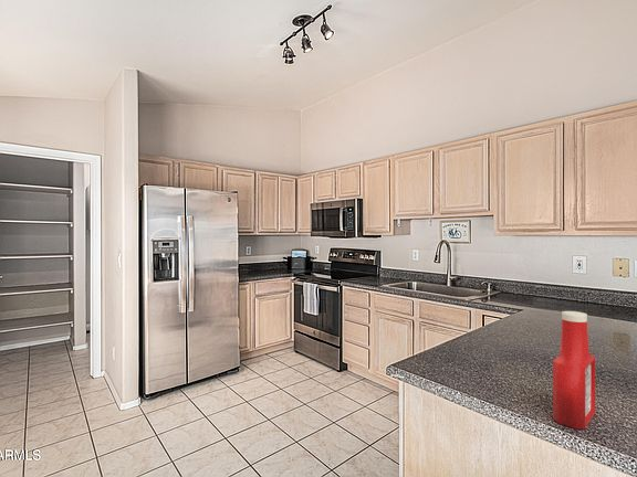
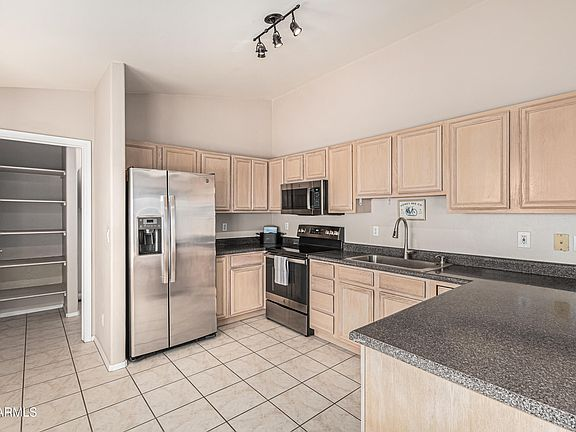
- soap bottle [552,310,596,431]
